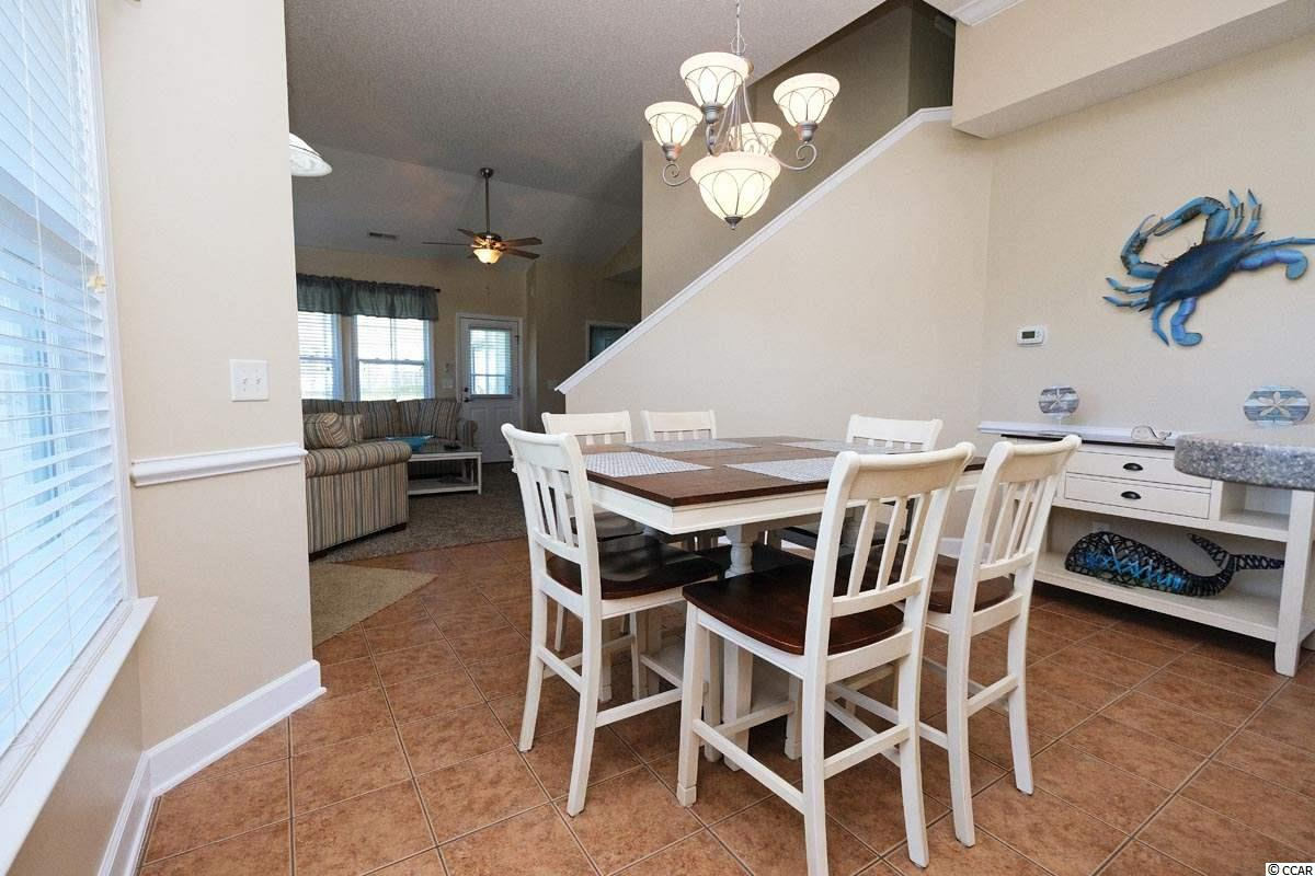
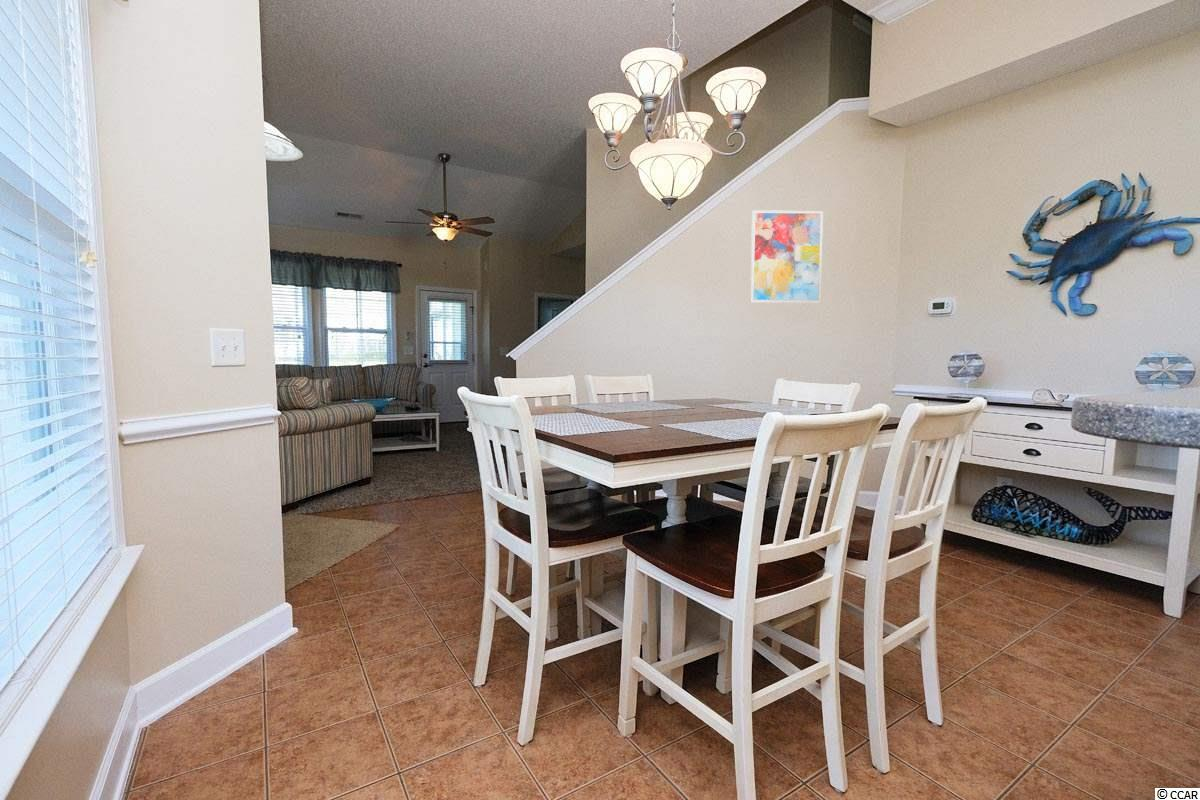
+ wall art [749,209,824,304]
